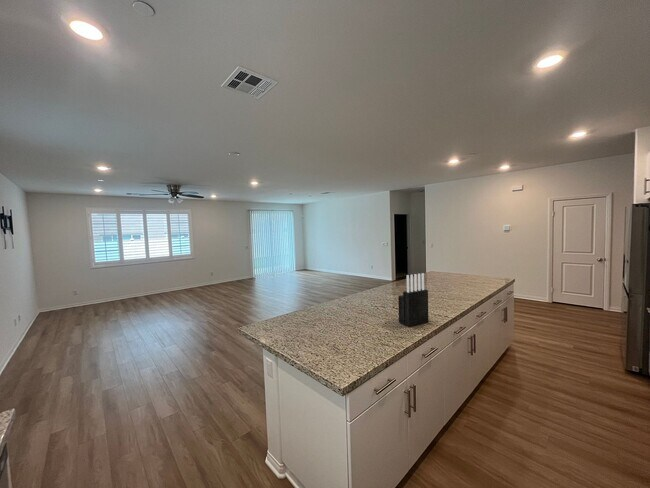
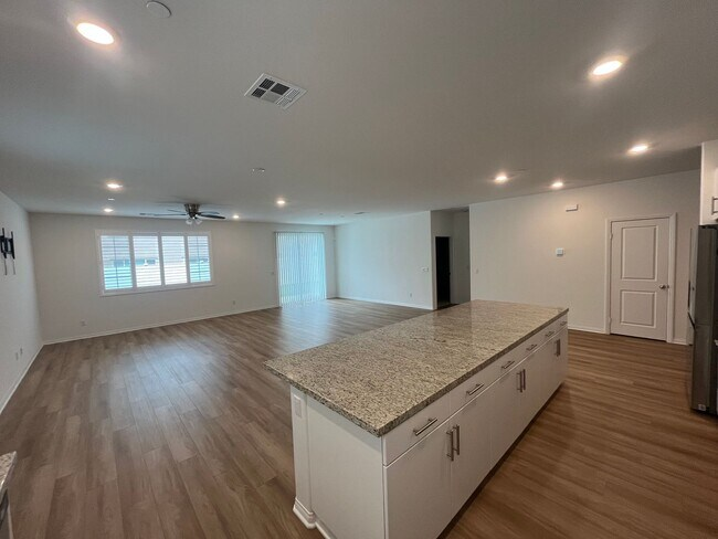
- knife block [397,272,430,328]
